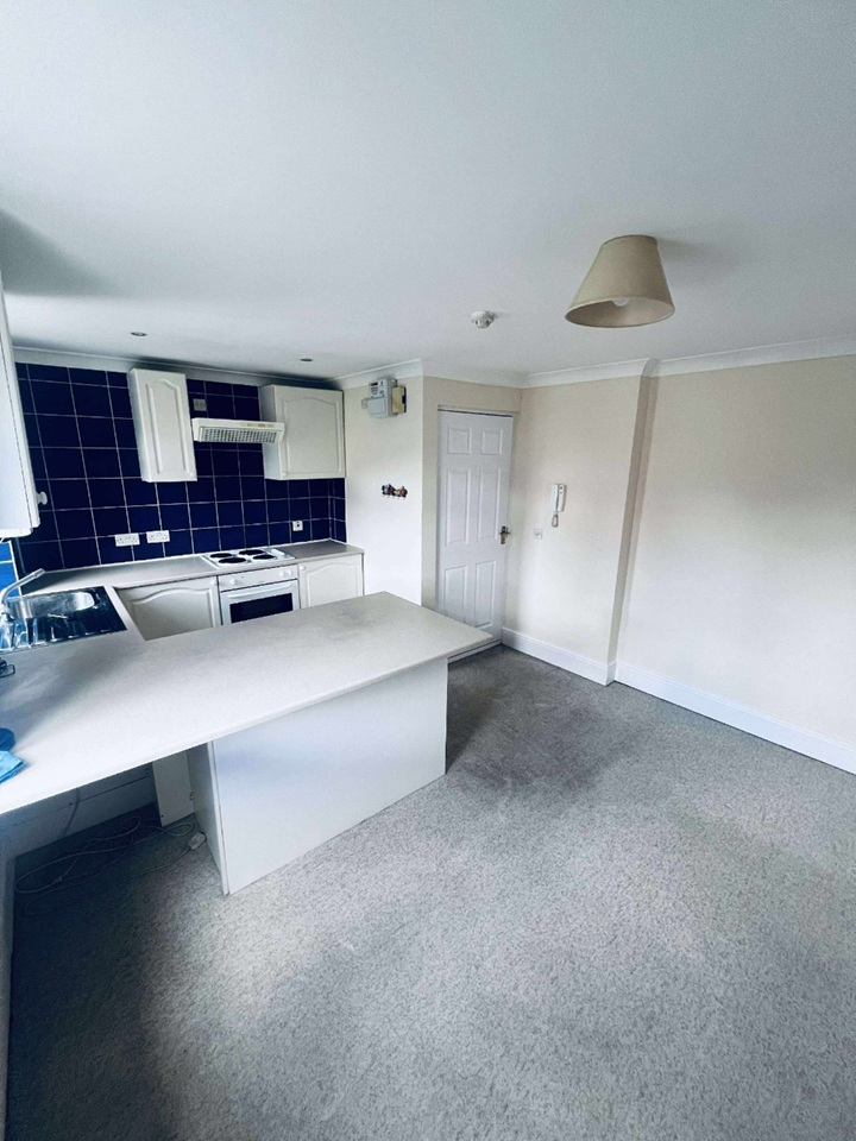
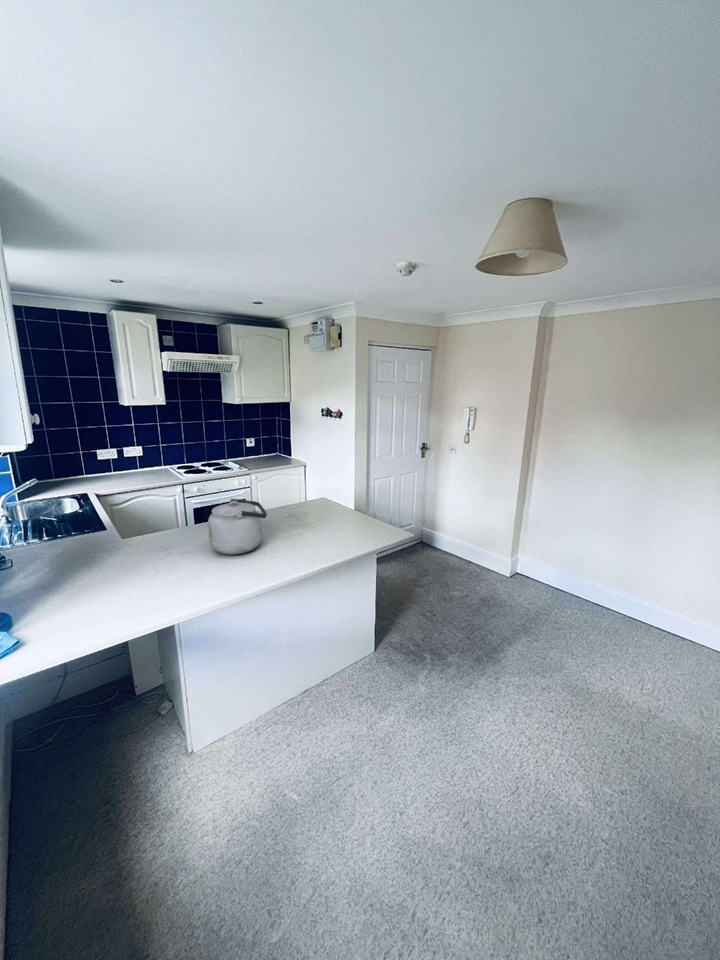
+ kettle [207,498,268,556]
